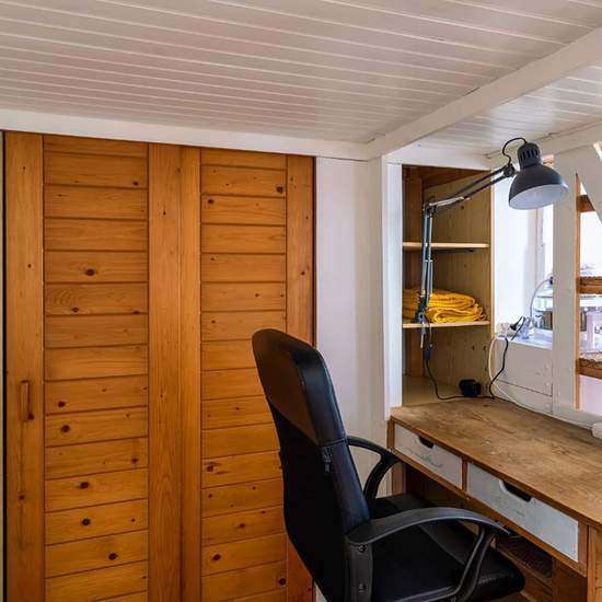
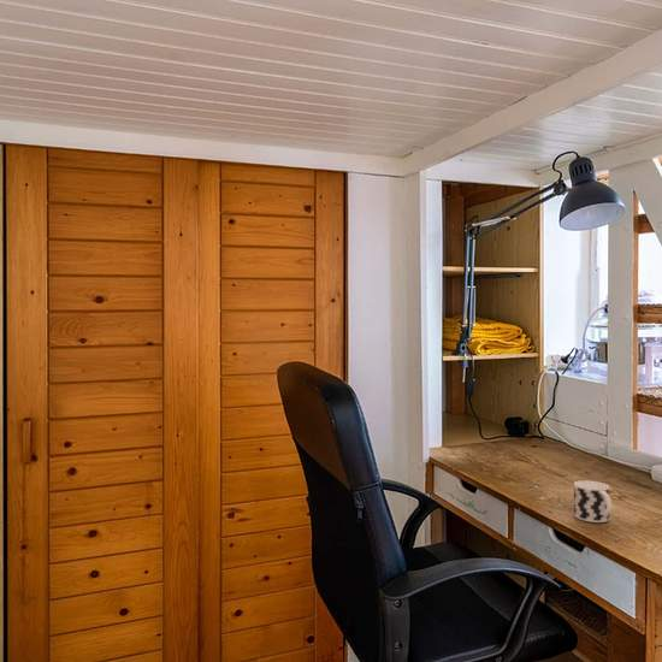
+ cup [573,479,613,524]
